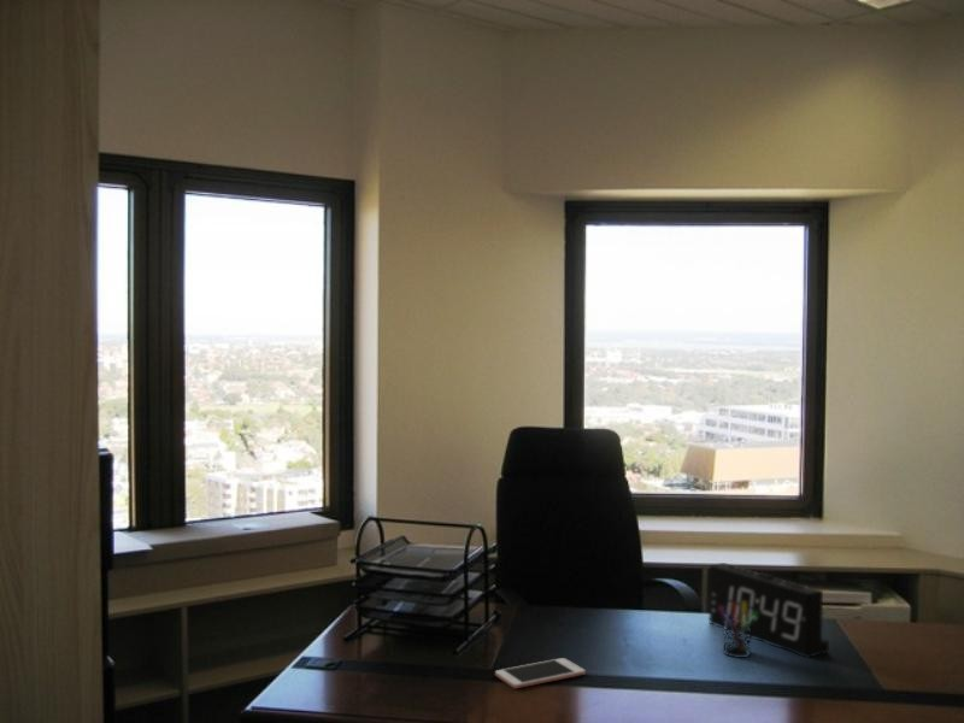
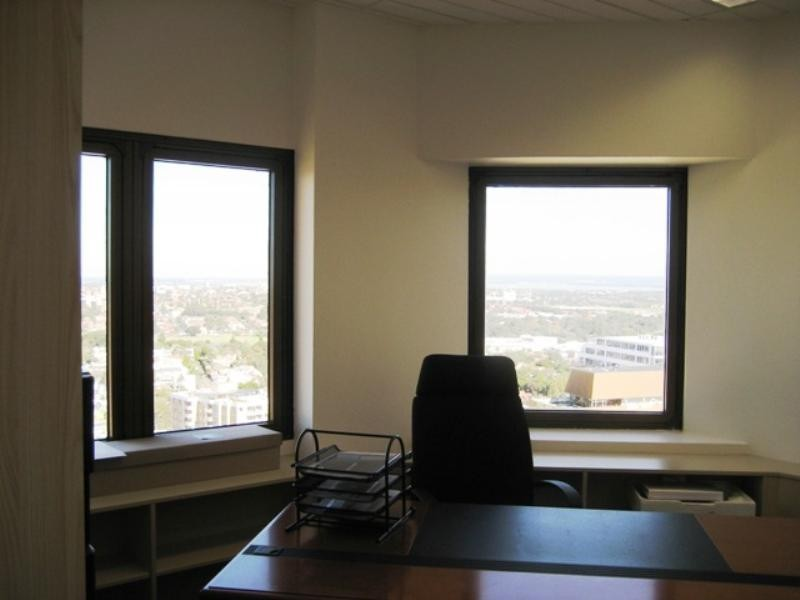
- cell phone [494,657,587,689]
- alarm clock [709,562,830,659]
- pen holder [719,601,758,659]
